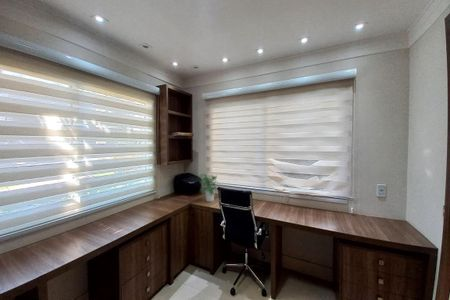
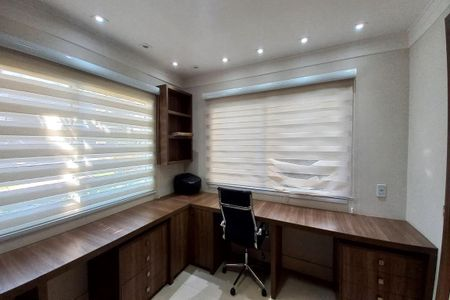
- potted plant [198,173,220,203]
